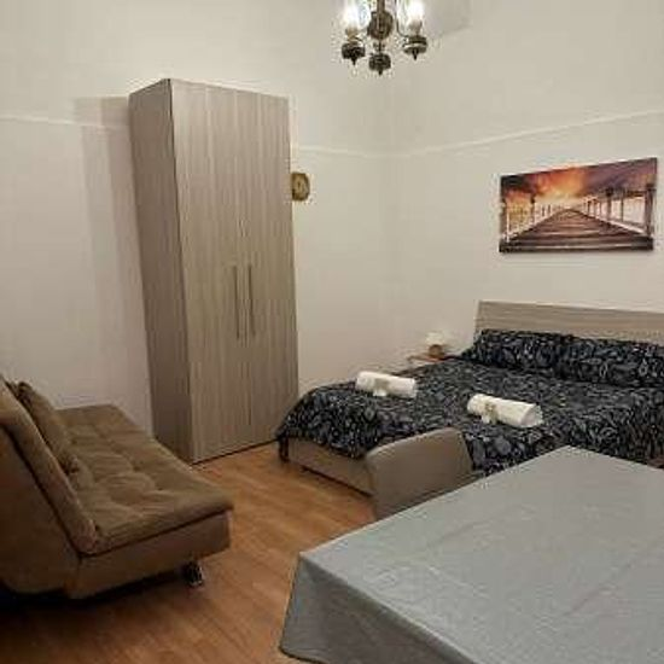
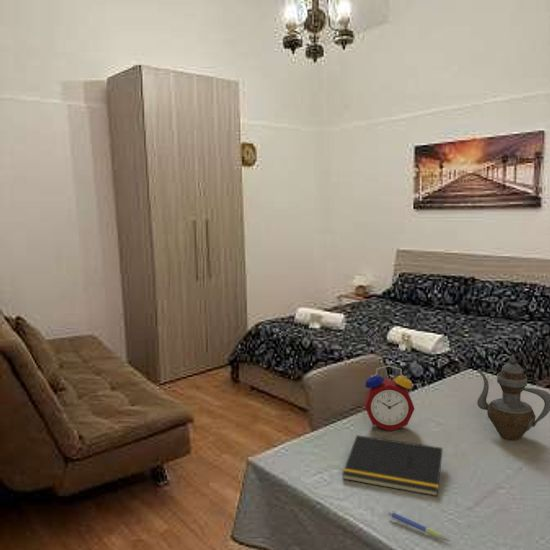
+ teapot [476,353,550,441]
+ alarm clock [363,364,416,432]
+ pen [387,510,452,542]
+ notepad [341,434,443,497]
